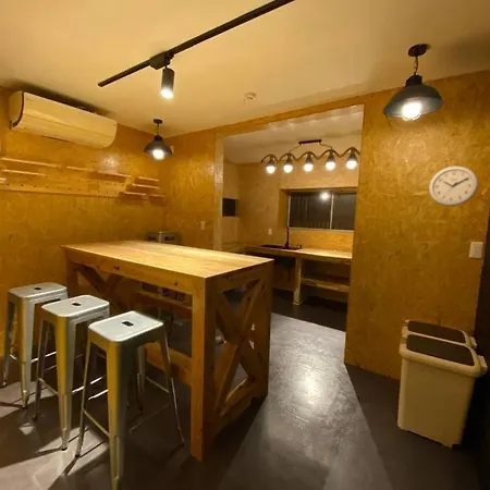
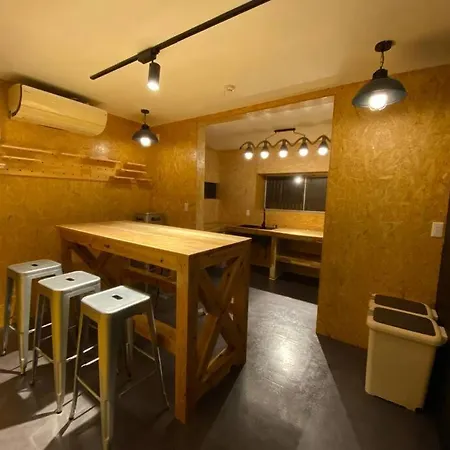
- wall clock [428,166,479,208]
